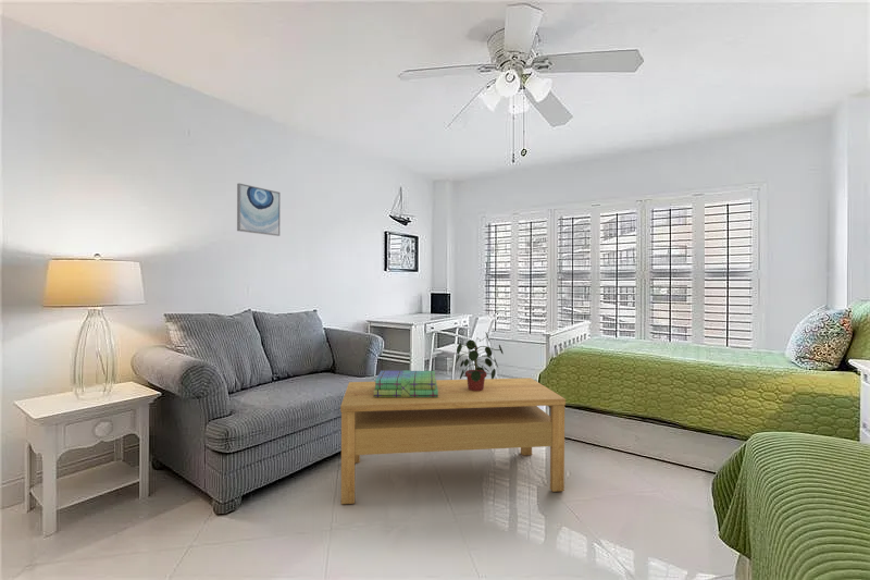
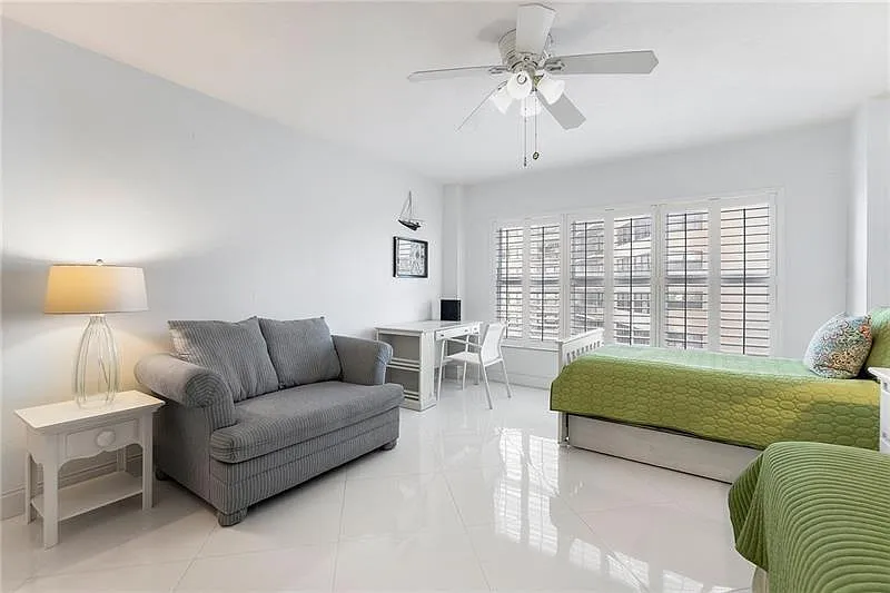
- stack of books [374,369,438,397]
- coffee table [339,377,567,505]
- potted plant [455,331,505,391]
- wall art [236,182,282,237]
